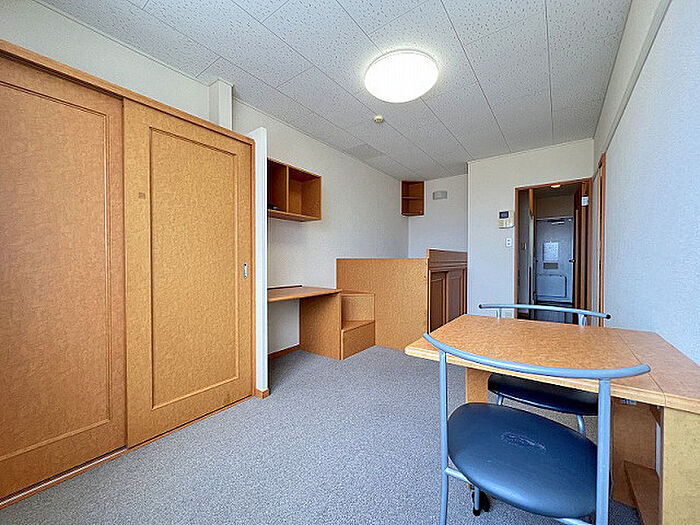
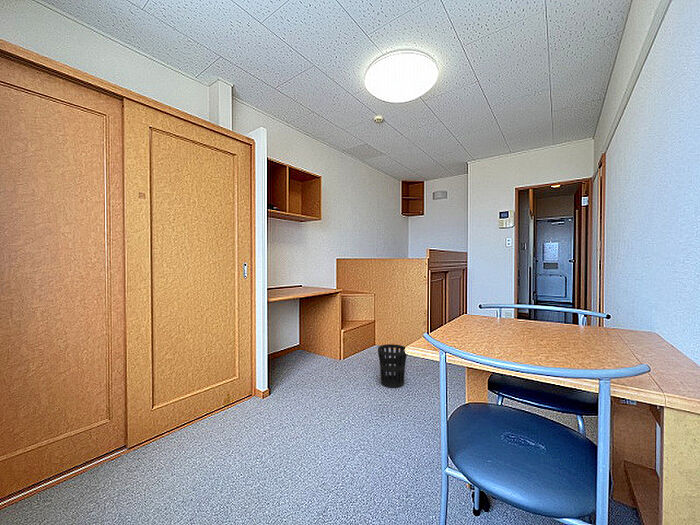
+ wastebasket [377,343,408,389]
